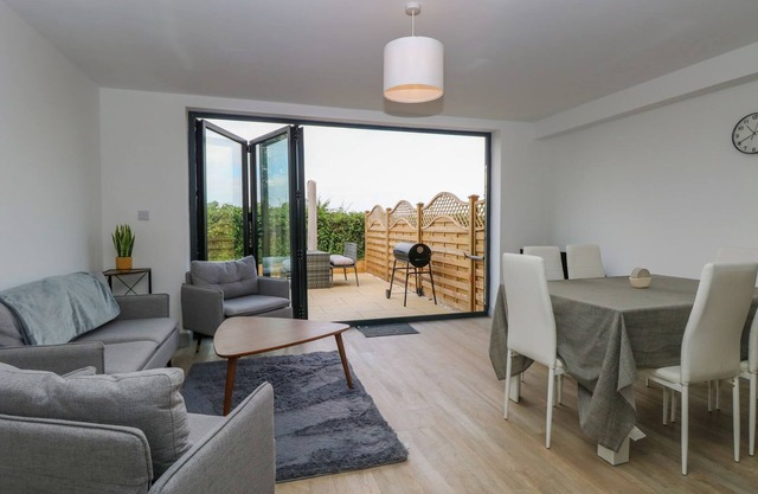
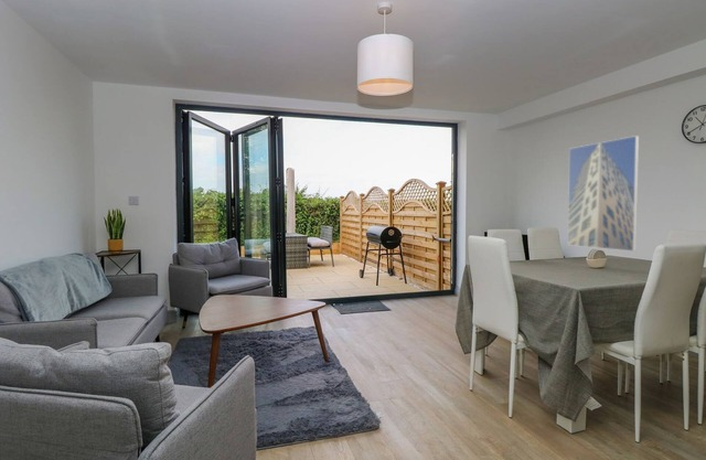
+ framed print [567,135,640,253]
